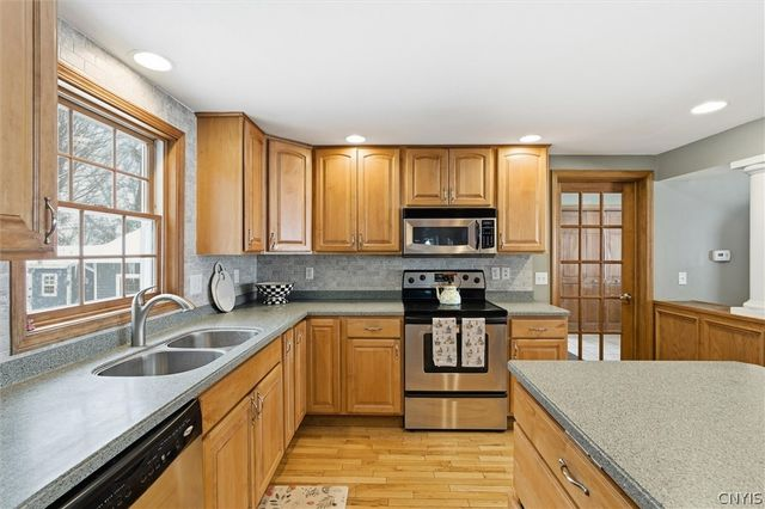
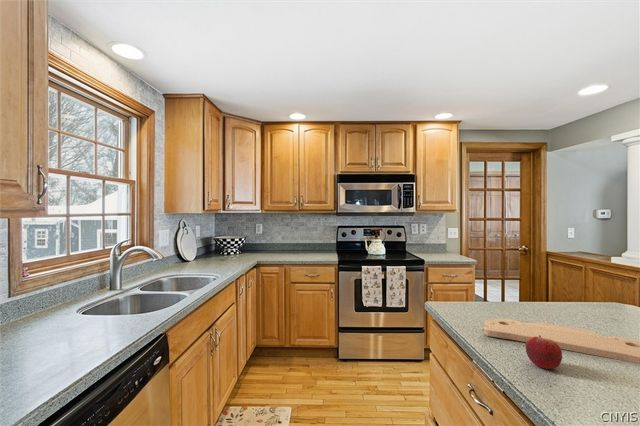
+ fruit [525,335,563,370]
+ cutting board [483,318,640,365]
